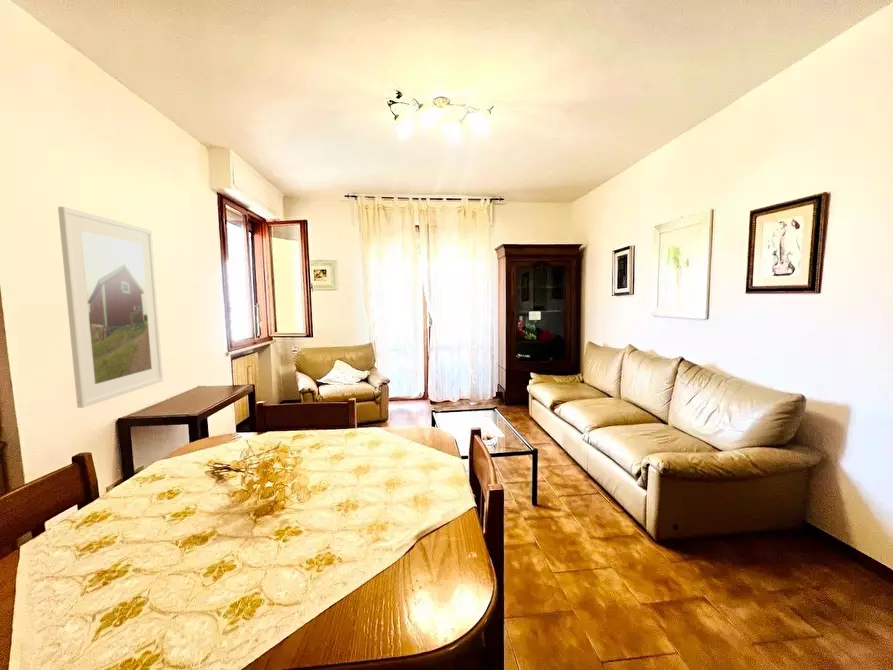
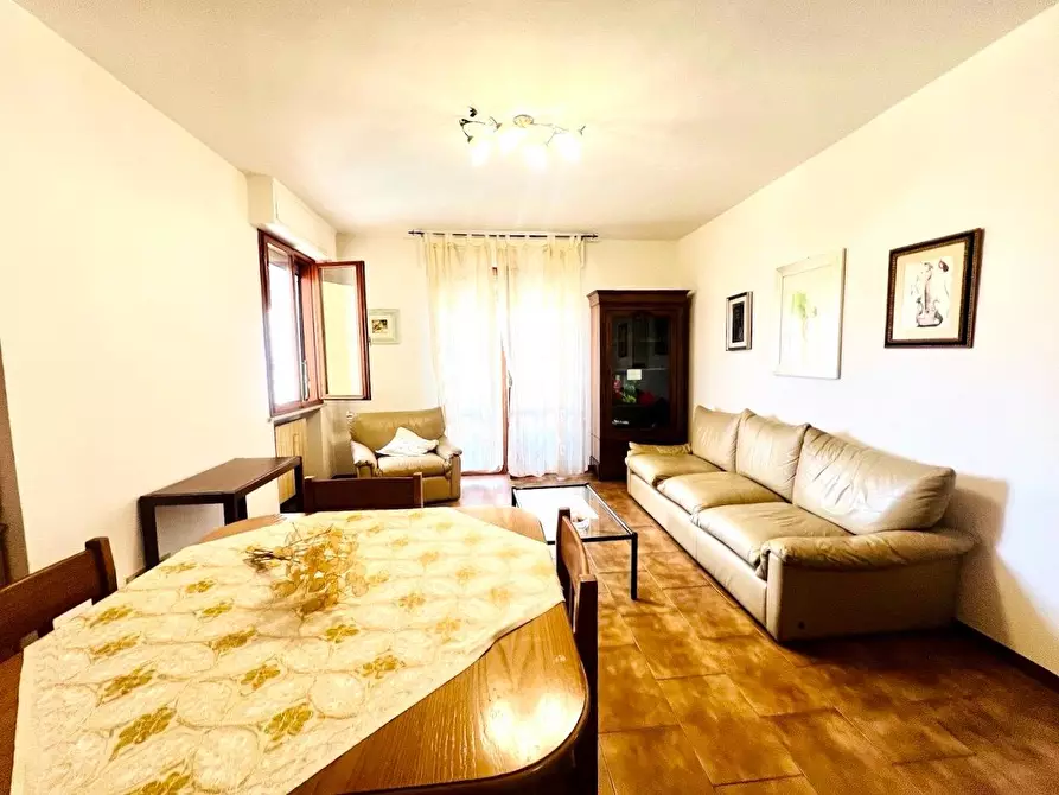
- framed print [57,206,164,409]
